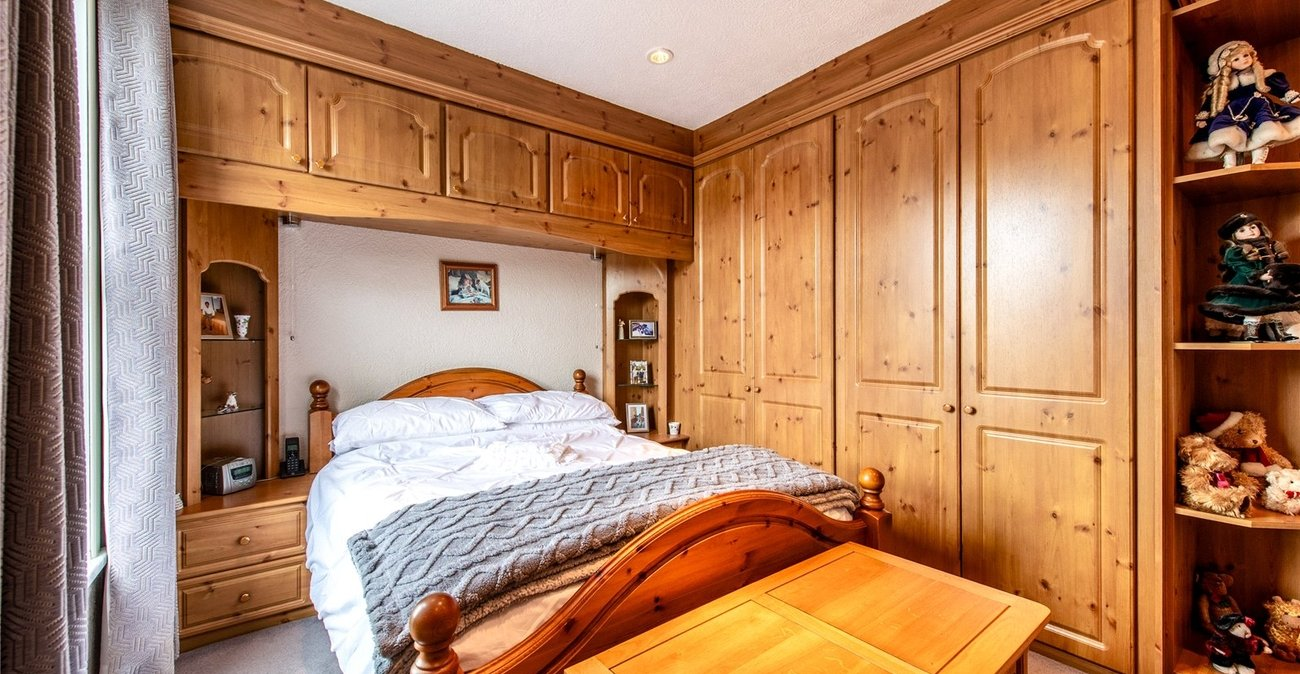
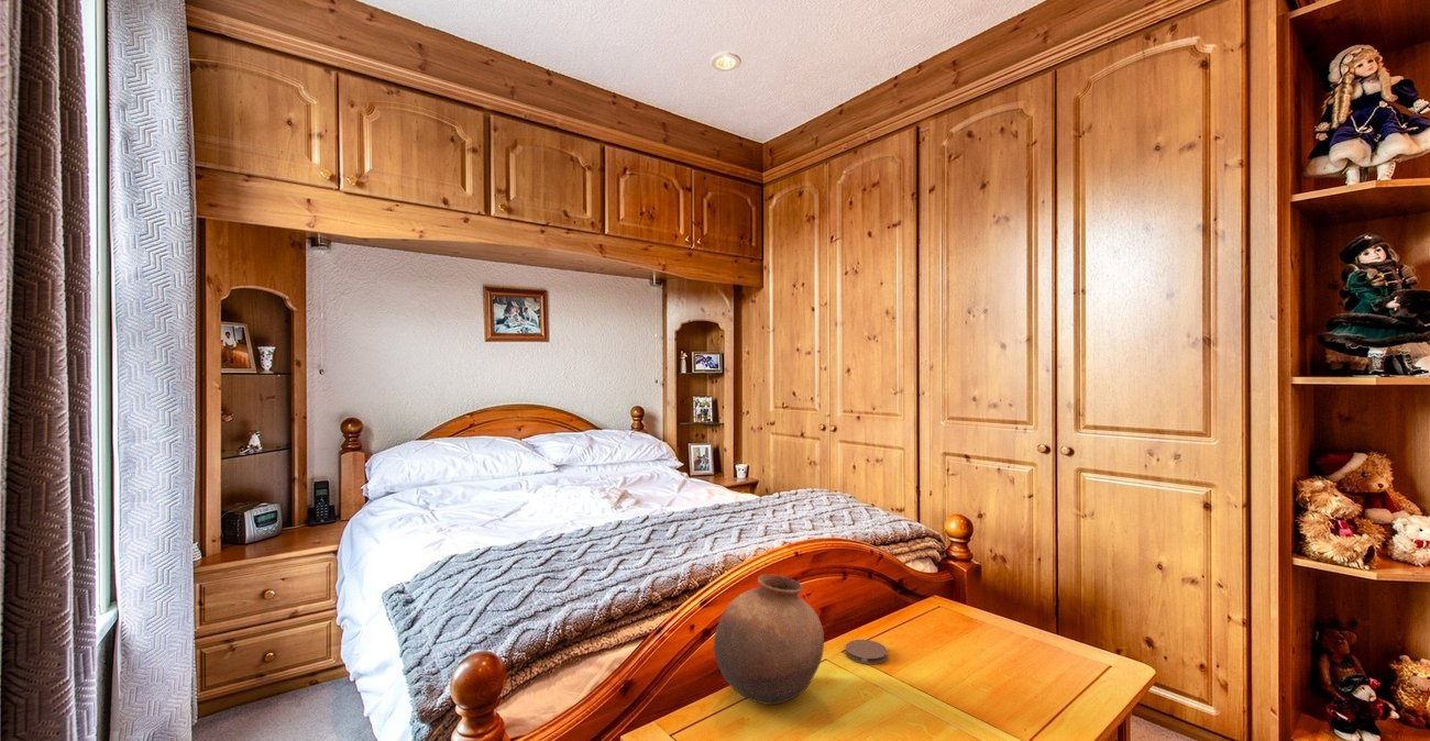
+ coaster [845,639,889,665]
+ pottery [713,573,825,706]
